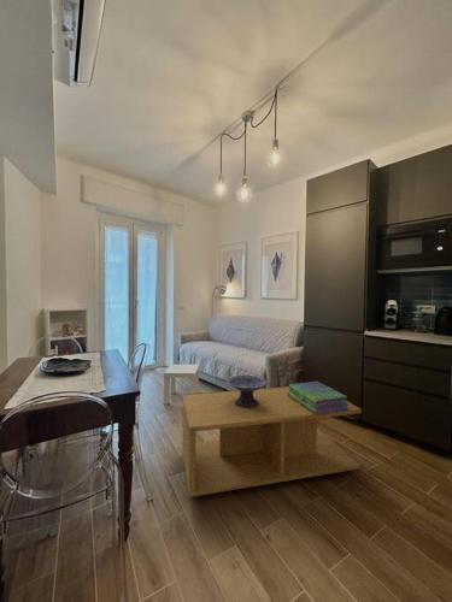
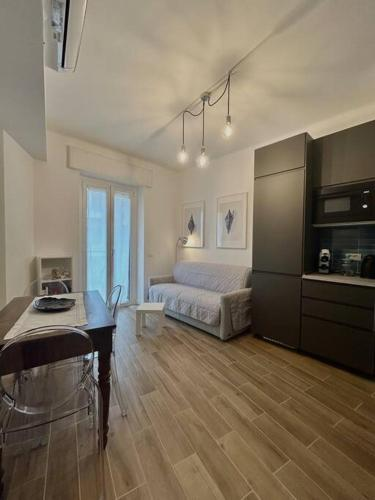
- stack of books [287,380,350,415]
- decorative bowl [225,374,269,408]
- coffee table [181,385,363,498]
